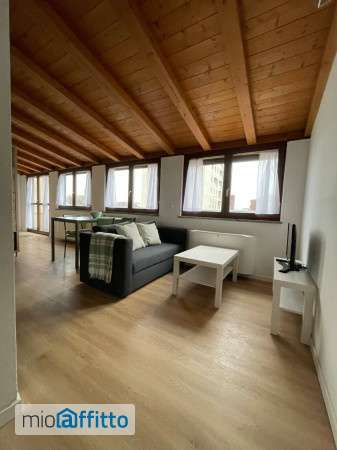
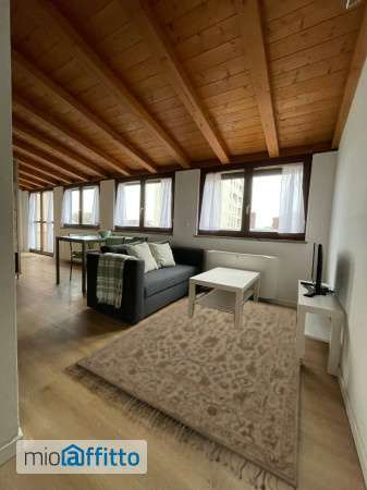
+ rug [63,292,302,490]
